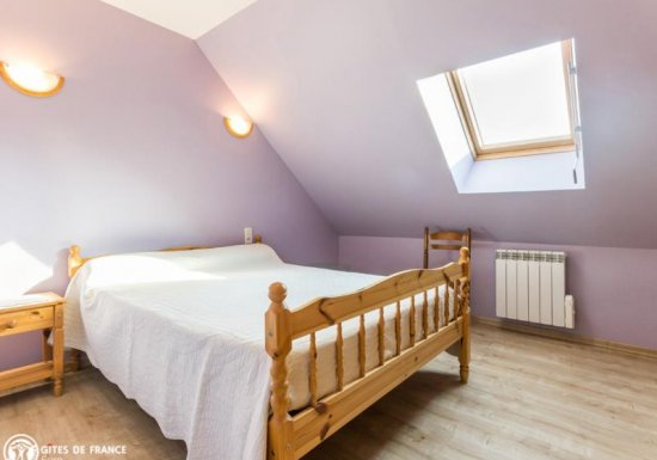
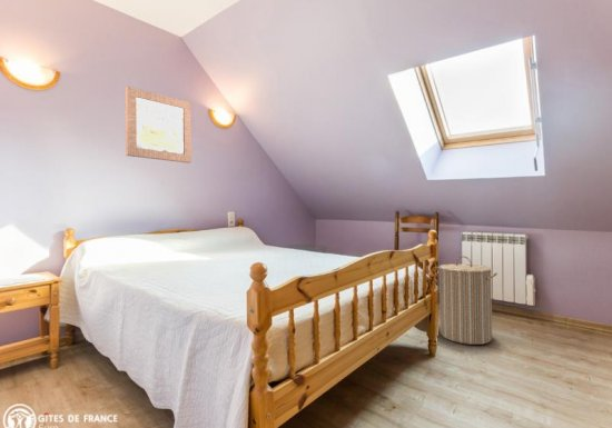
+ wall art [125,86,193,165]
+ laundry hamper [436,255,499,346]
